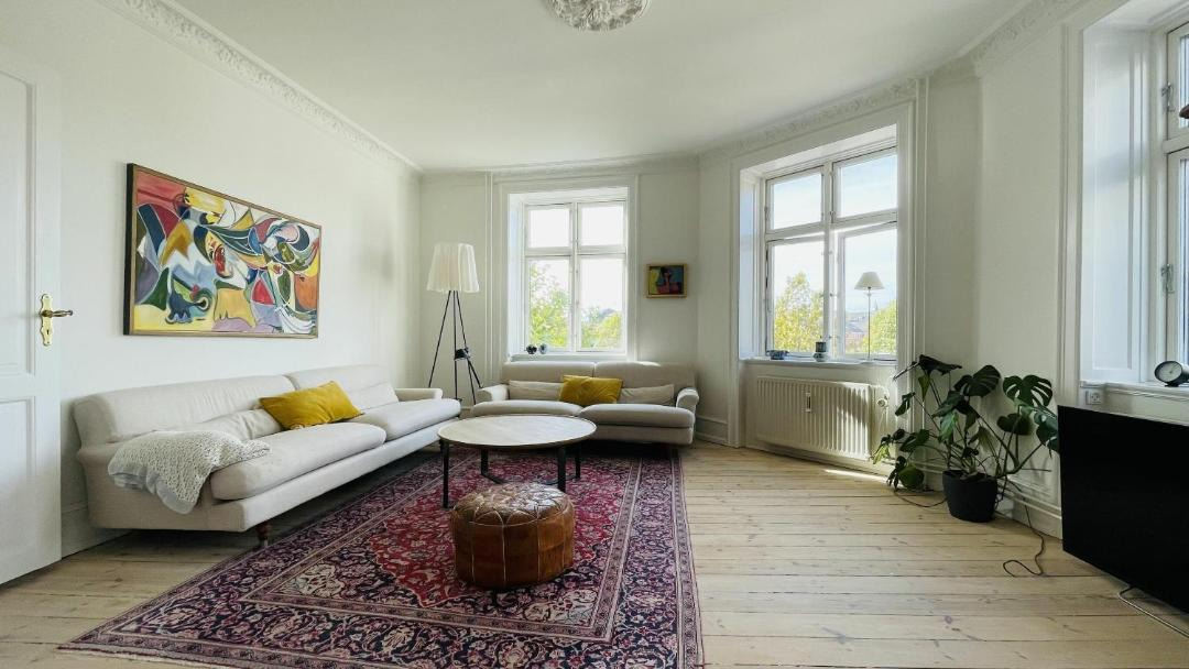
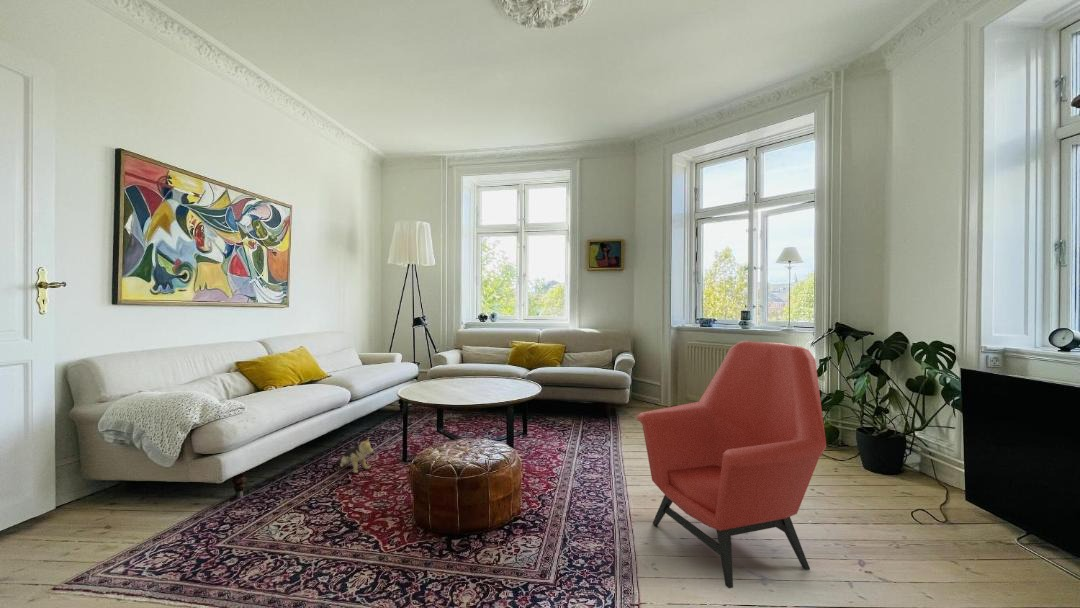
+ armchair [636,340,827,589]
+ plush toy [335,437,374,474]
